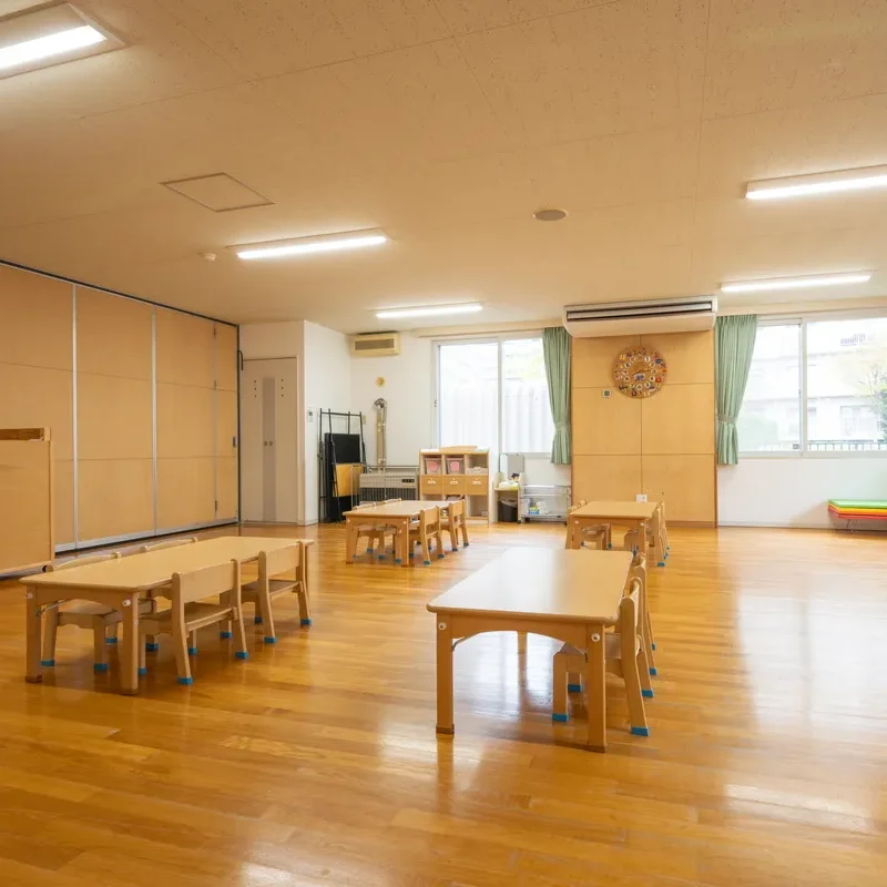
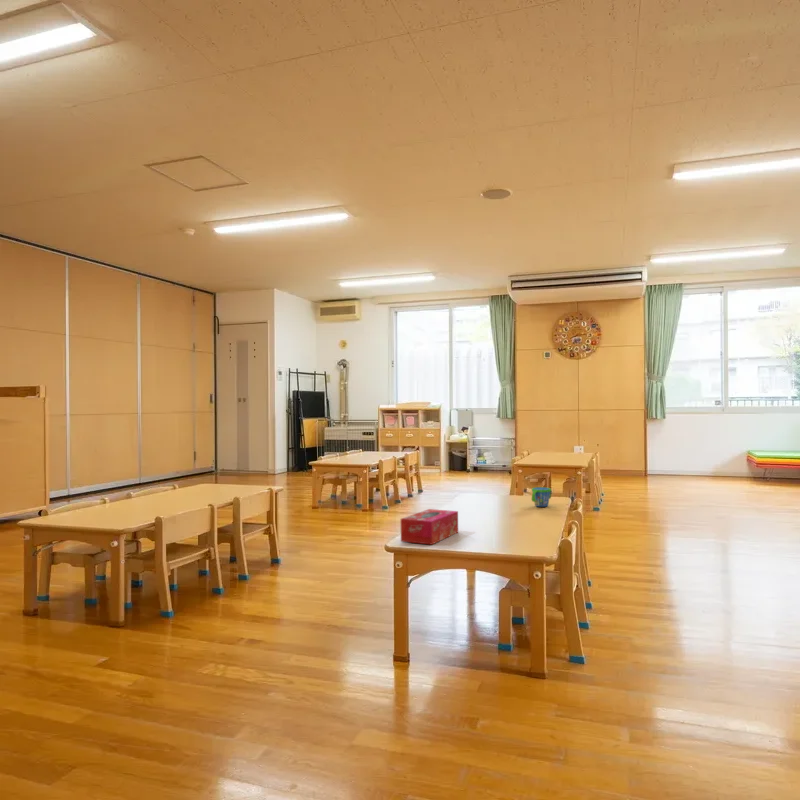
+ snack cup [531,486,552,508]
+ tissue box [400,508,459,546]
